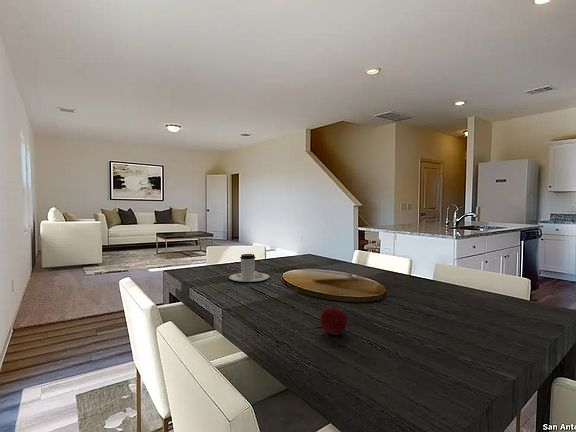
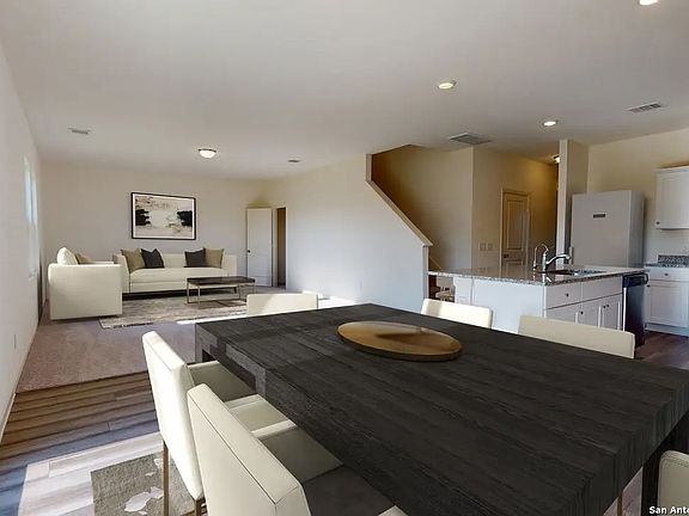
- apple [319,306,348,336]
- coffee cup [228,253,270,283]
